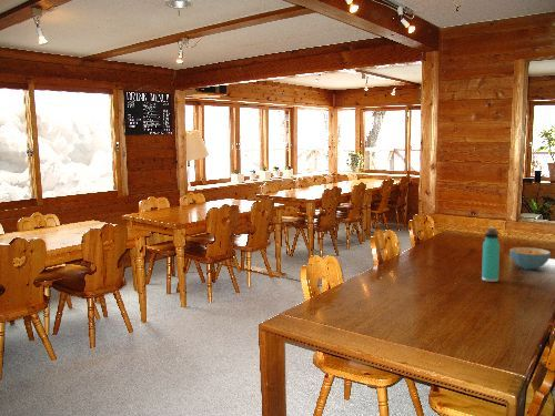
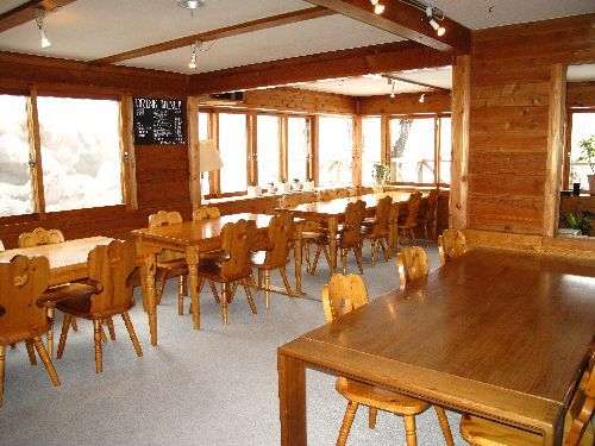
- cereal bowl [508,246,552,271]
- thermos bottle [481,227,501,283]
